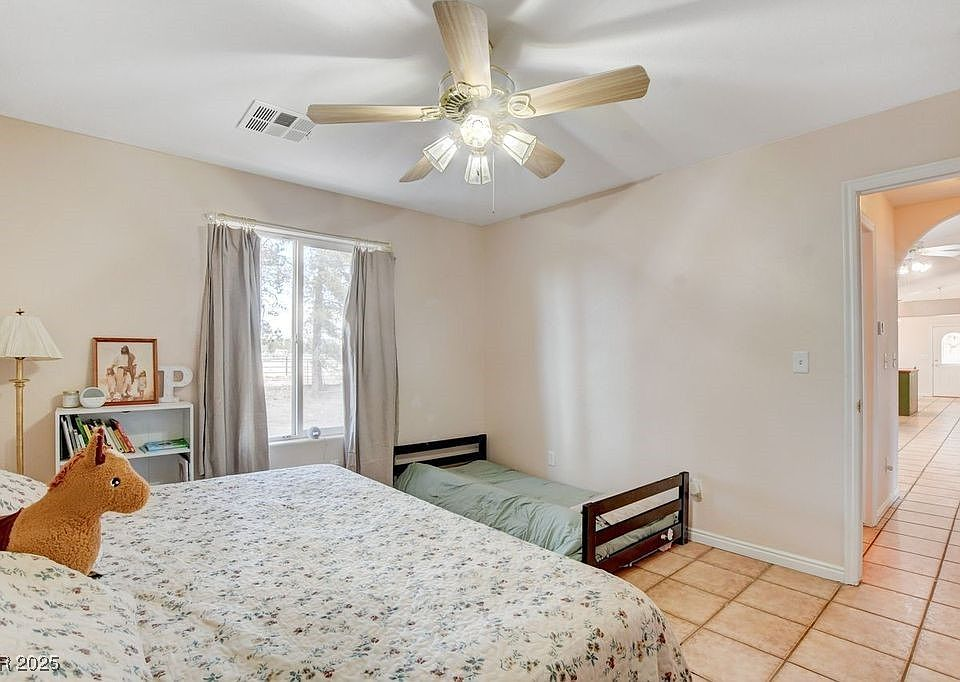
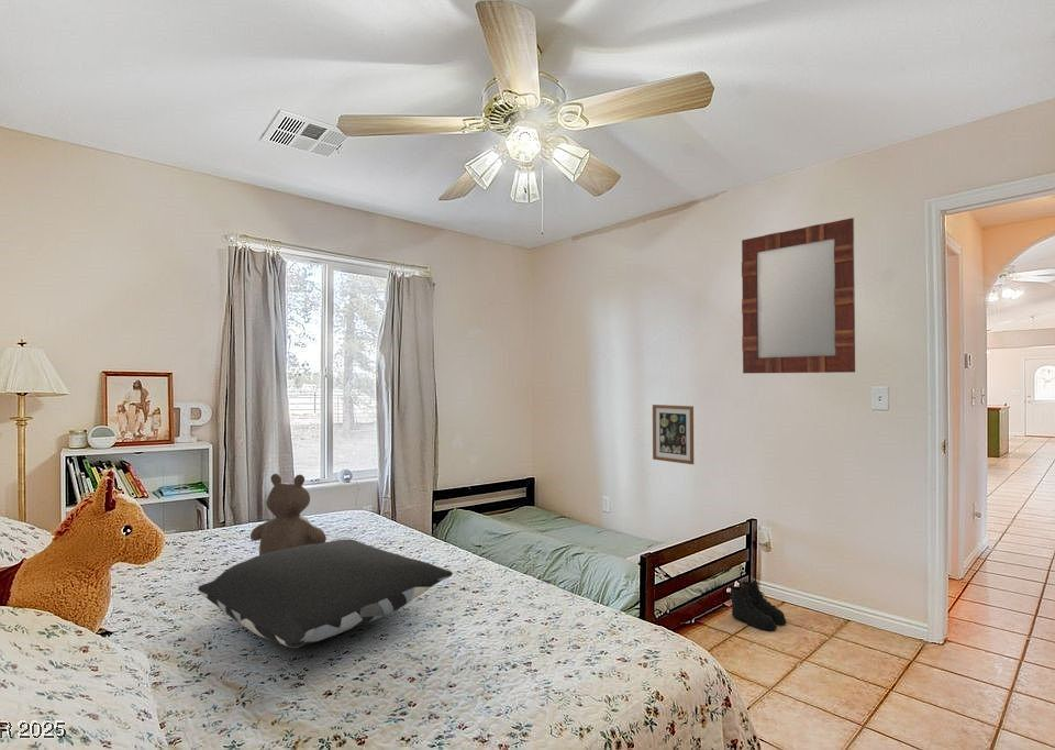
+ teddy bear [249,473,327,555]
+ boots [729,580,787,631]
+ wall art [652,404,695,465]
+ home mirror [741,217,856,374]
+ pillow [197,538,454,649]
